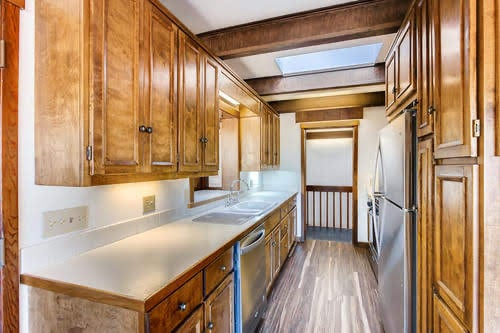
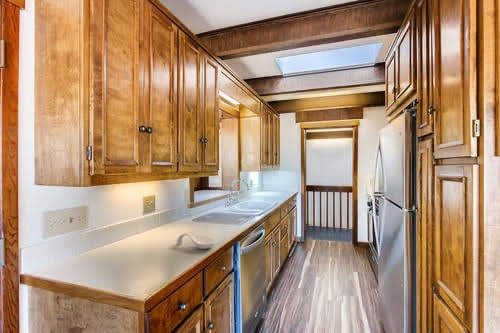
+ spoon rest [175,232,216,250]
